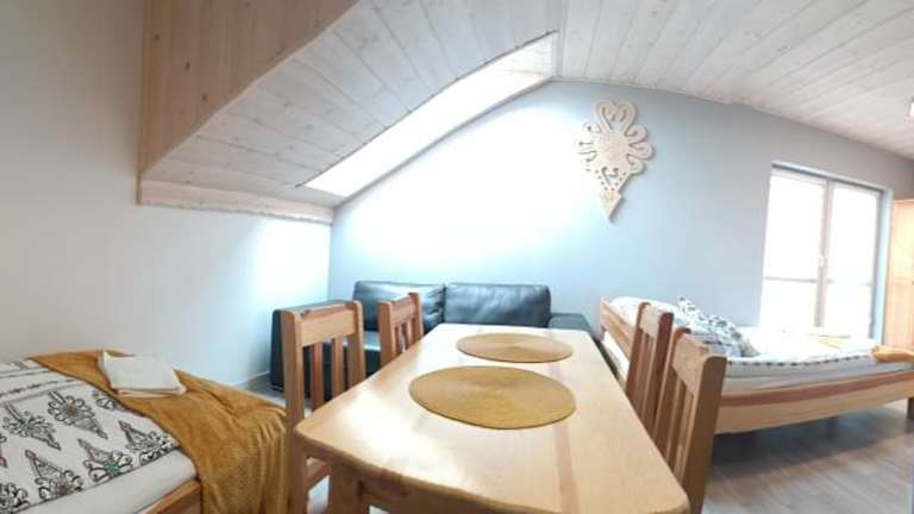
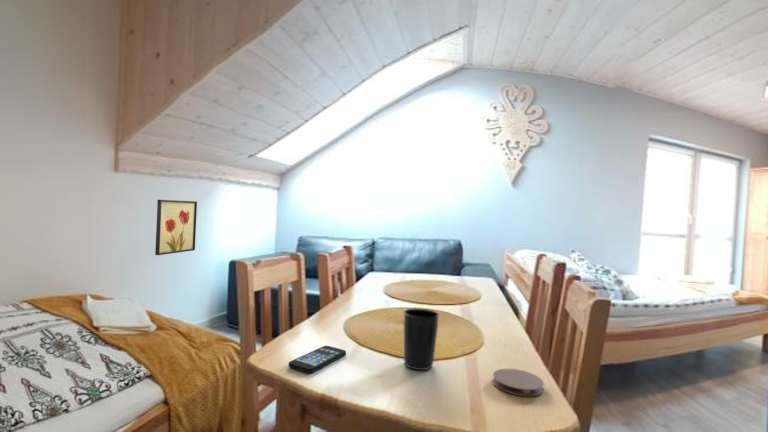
+ cup [403,307,440,371]
+ smartphone [287,345,347,374]
+ coaster [492,368,545,397]
+ wall art [154,199,198,256]
